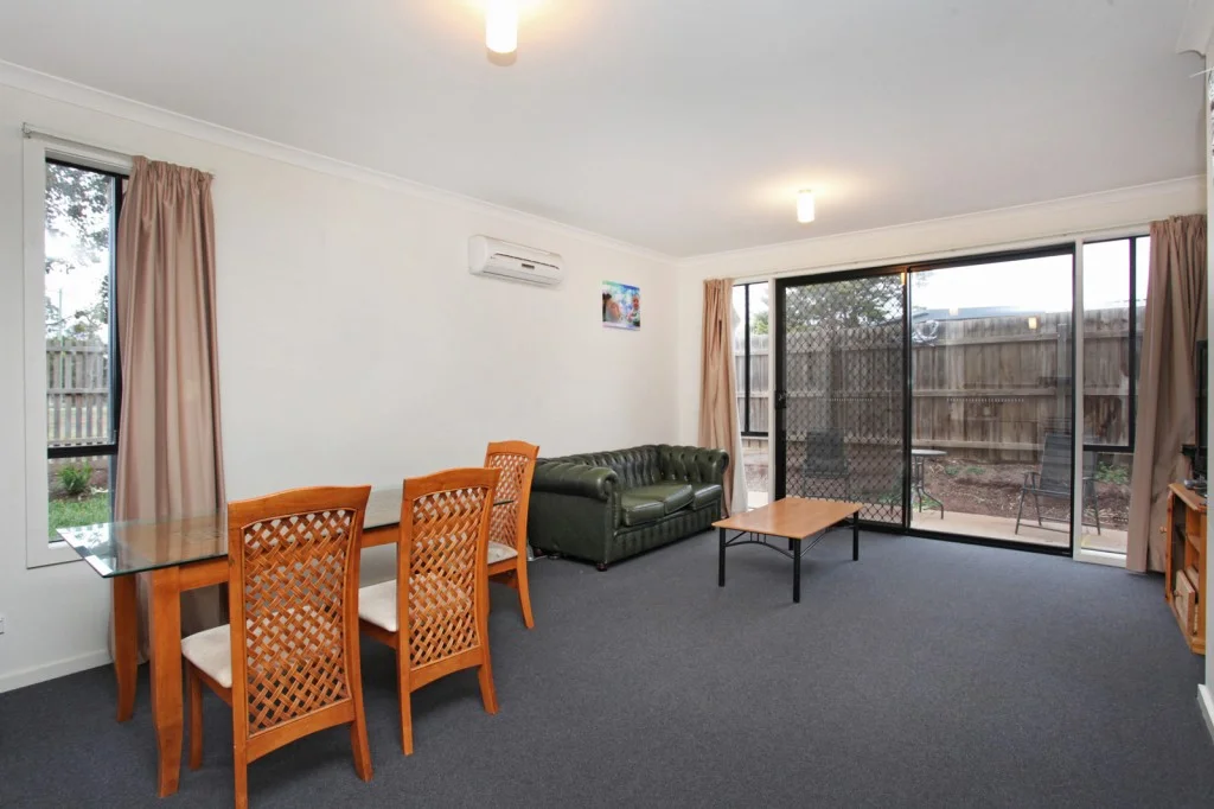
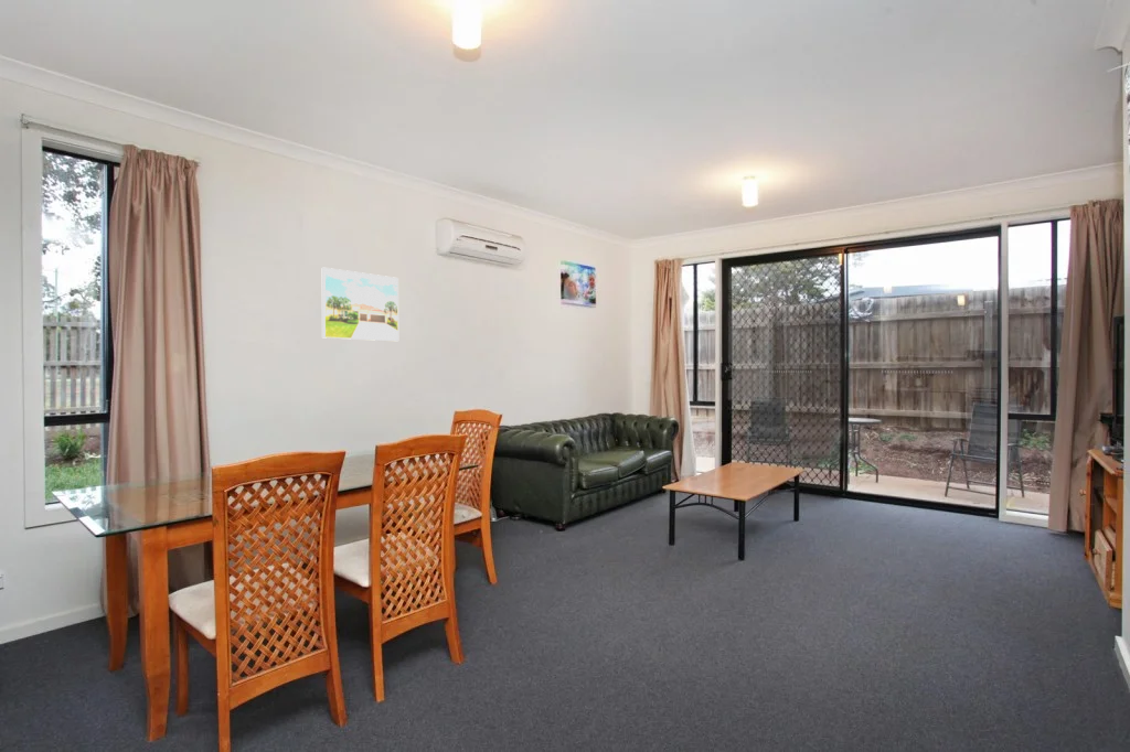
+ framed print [321,267,399,342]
